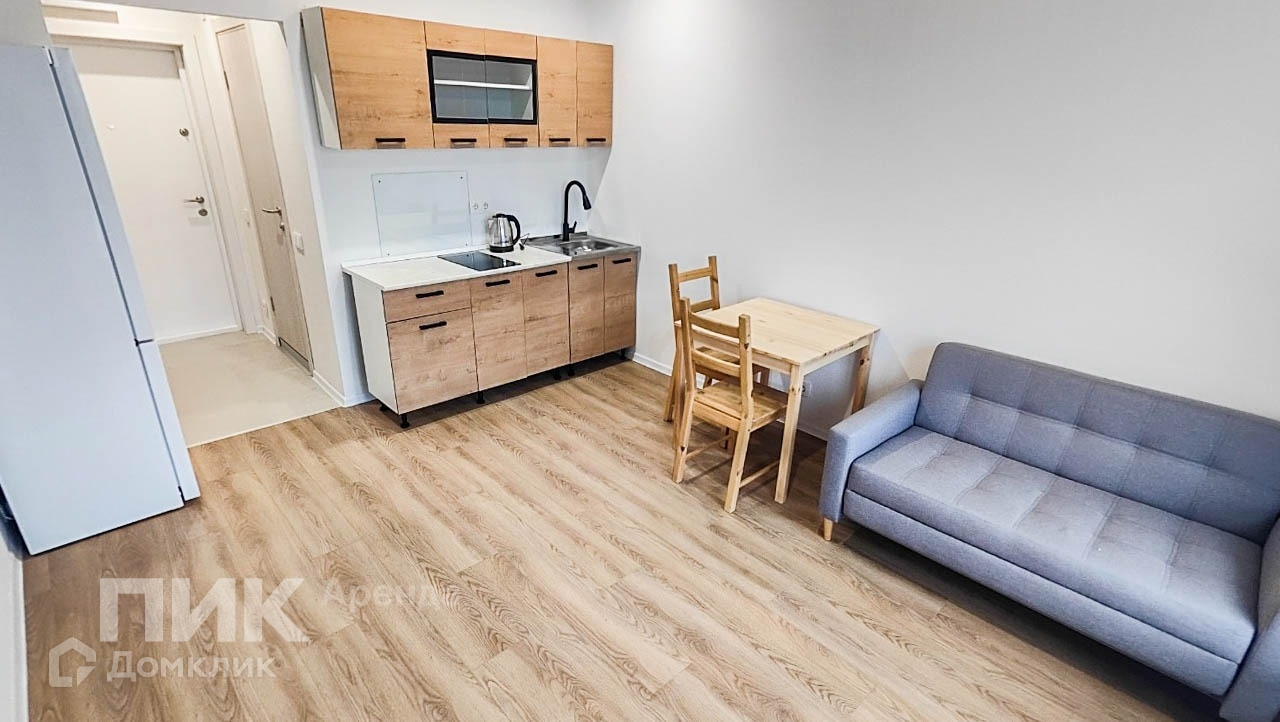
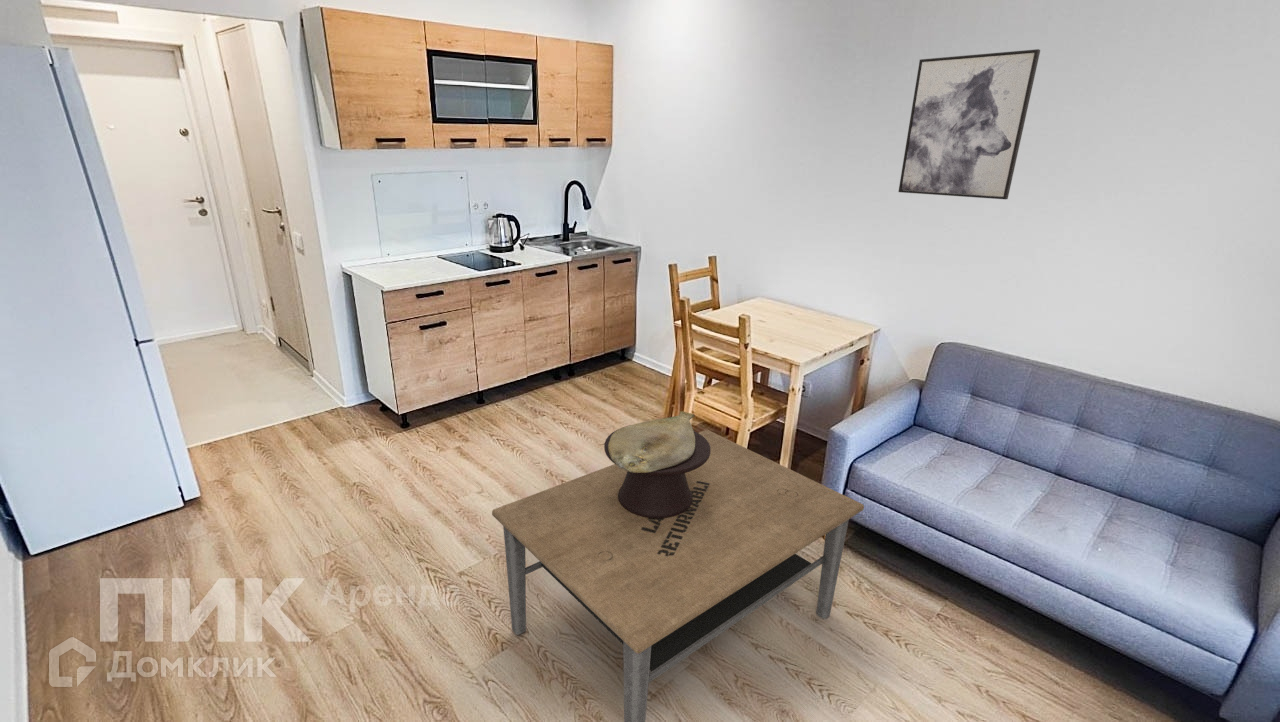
+ decorative bowl [603,410,711,518]
+ coffee table [491,429,865,722]
+ wall art [897,48,1041,200]
